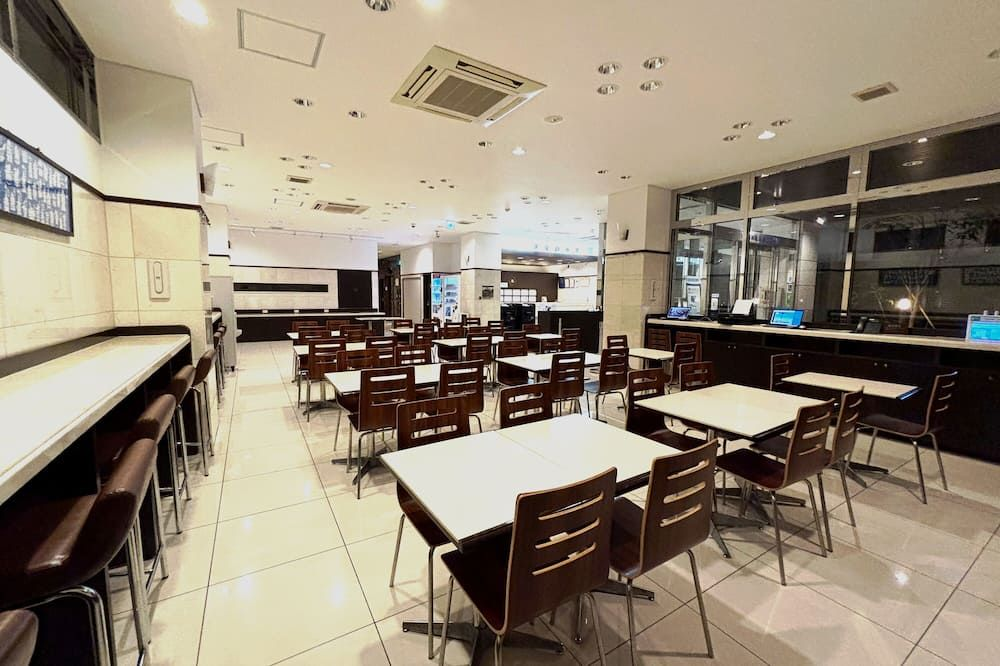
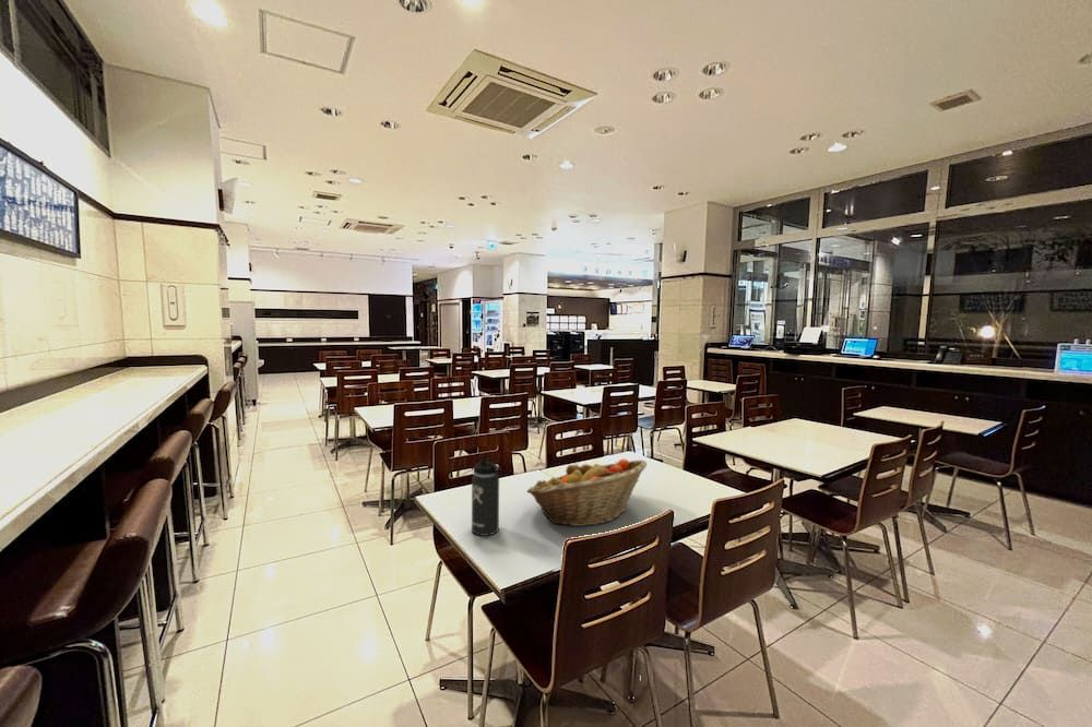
+ thermos bottle [471,451,503,537]
+ fruit basket [525,457,648,527]
